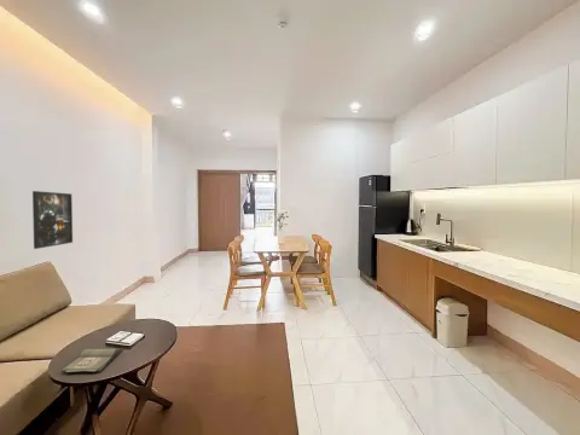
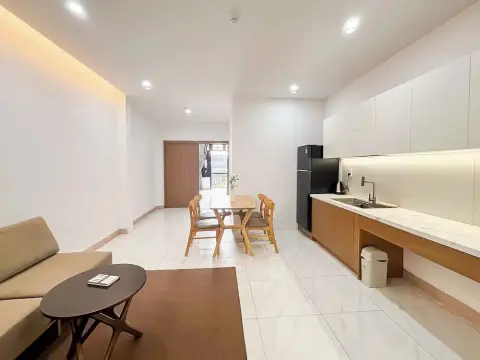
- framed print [31,190,74,250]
- hardback book [60,348,124,373]
